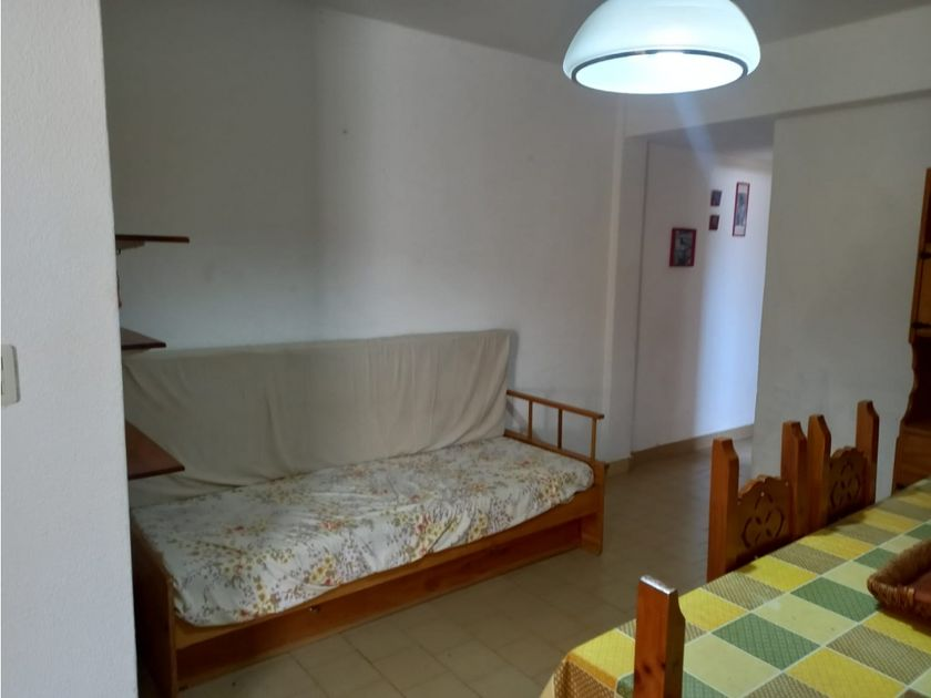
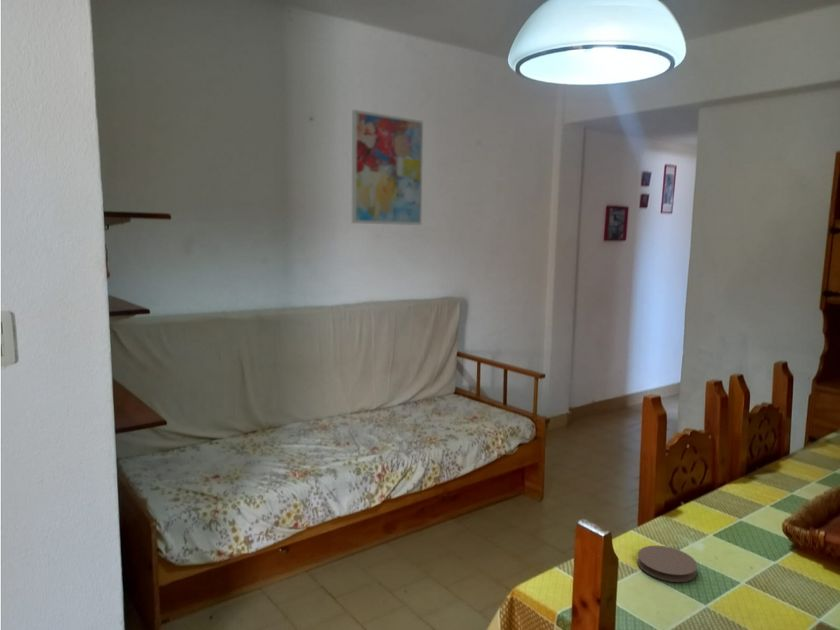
+ coaster [636,544,698,583]
+ wall art [351,109,424,226]
